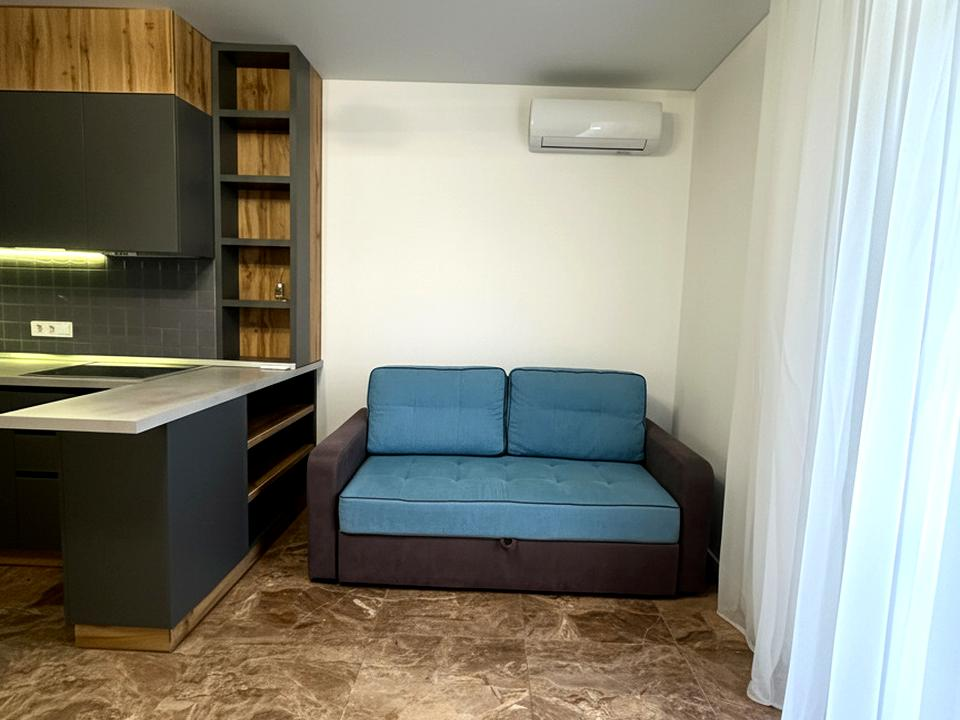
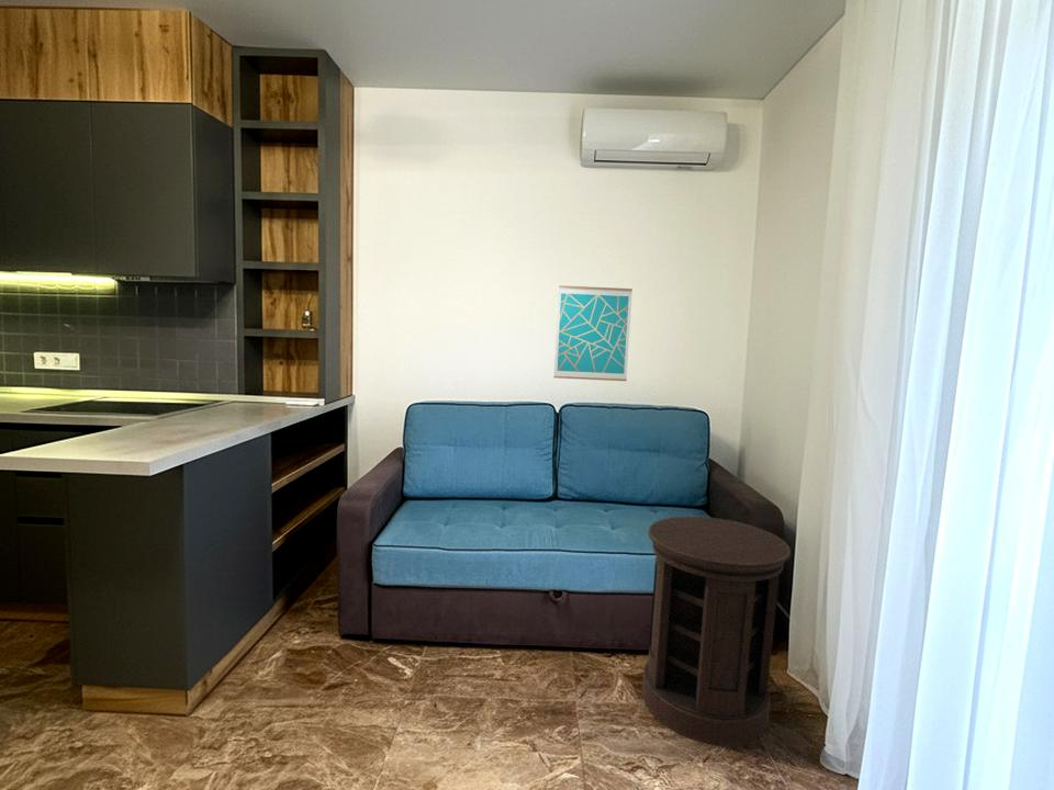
+ side table [641,516,792,746]
+ wall art [553,284,633,382]
